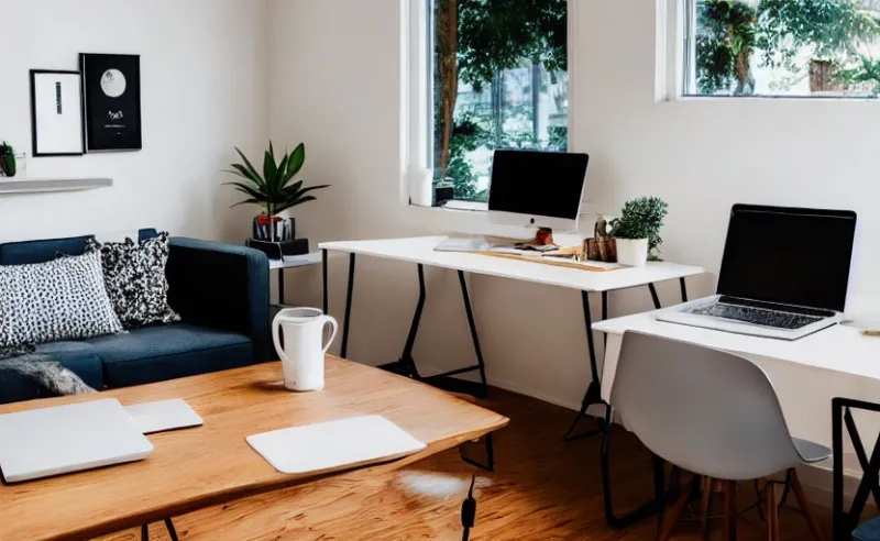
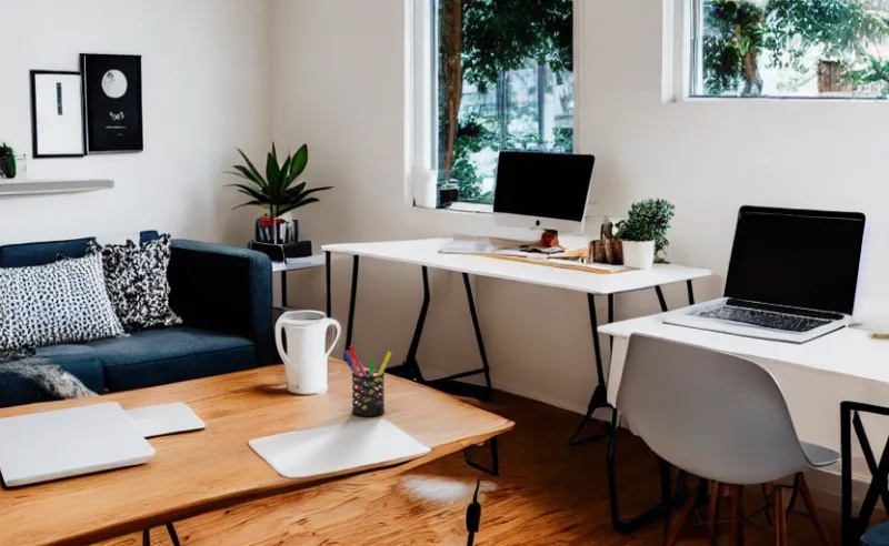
+ pen holder [342,344,392,417]
